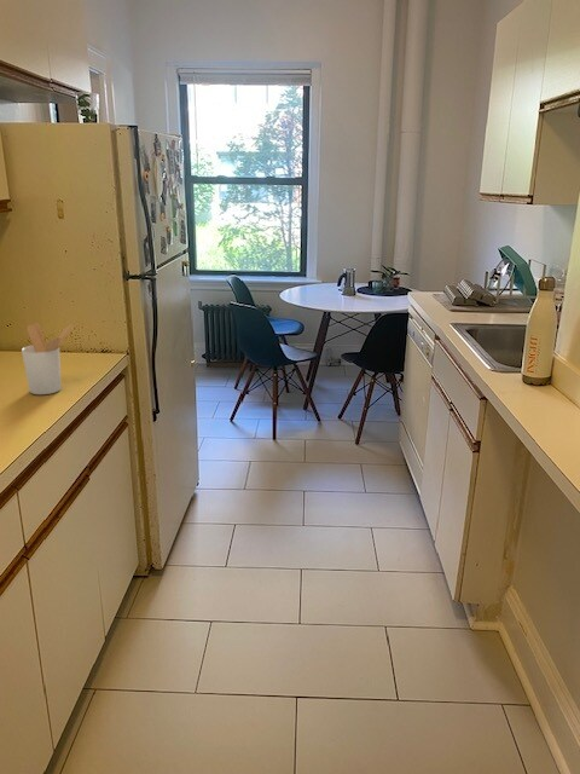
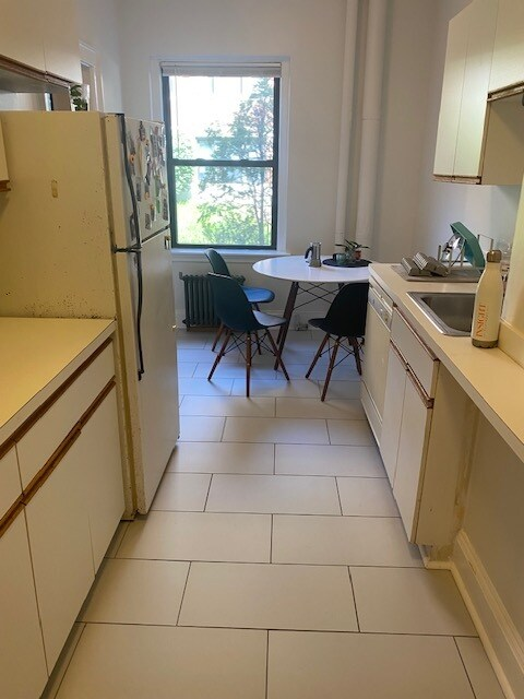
- utensil holder [21,322,75,395]
